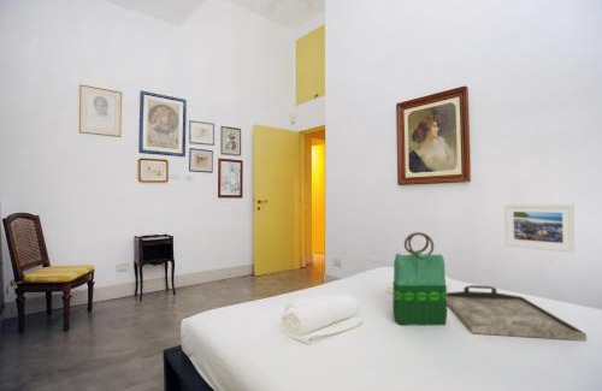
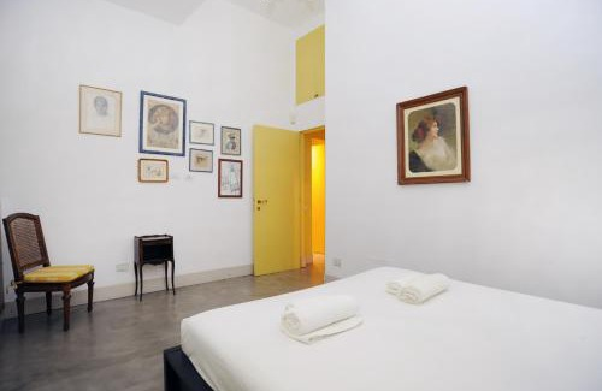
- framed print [503,203,576,254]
- tote bag [391,231,448,326]
- serving tray [447,284,588,342]
